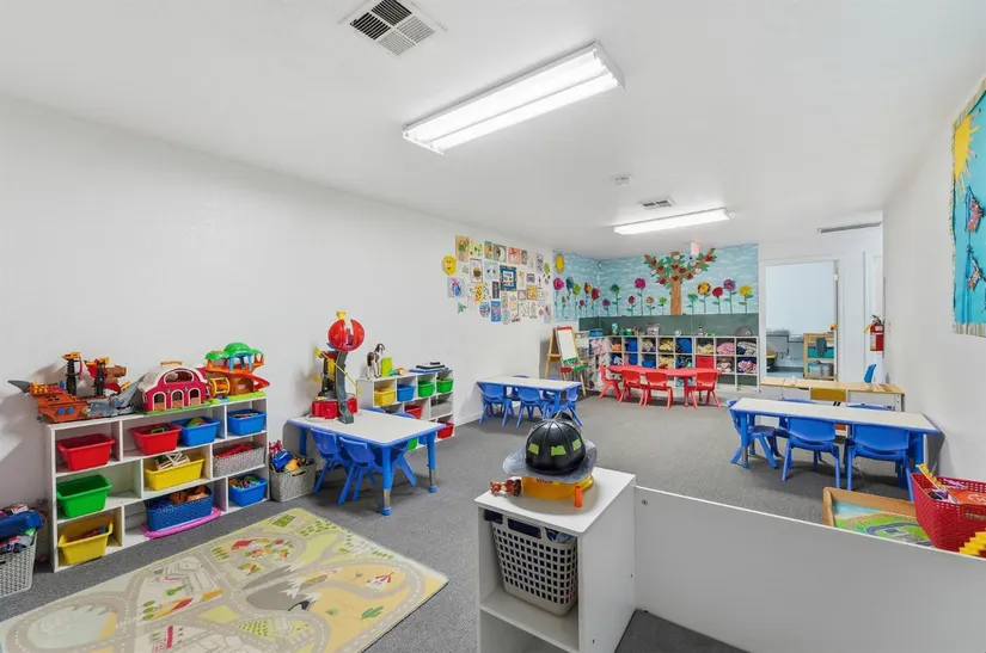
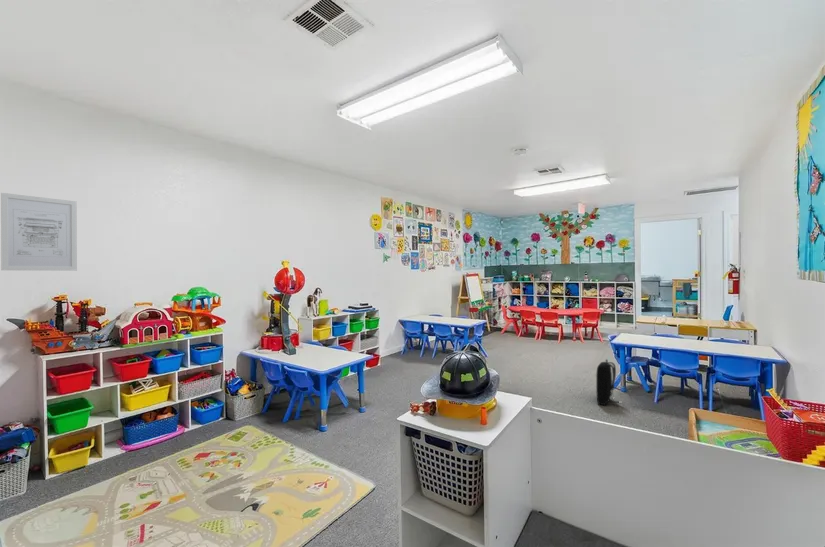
+ wall art [0,192,78,272]
+ backpack [595,358,620,407]
